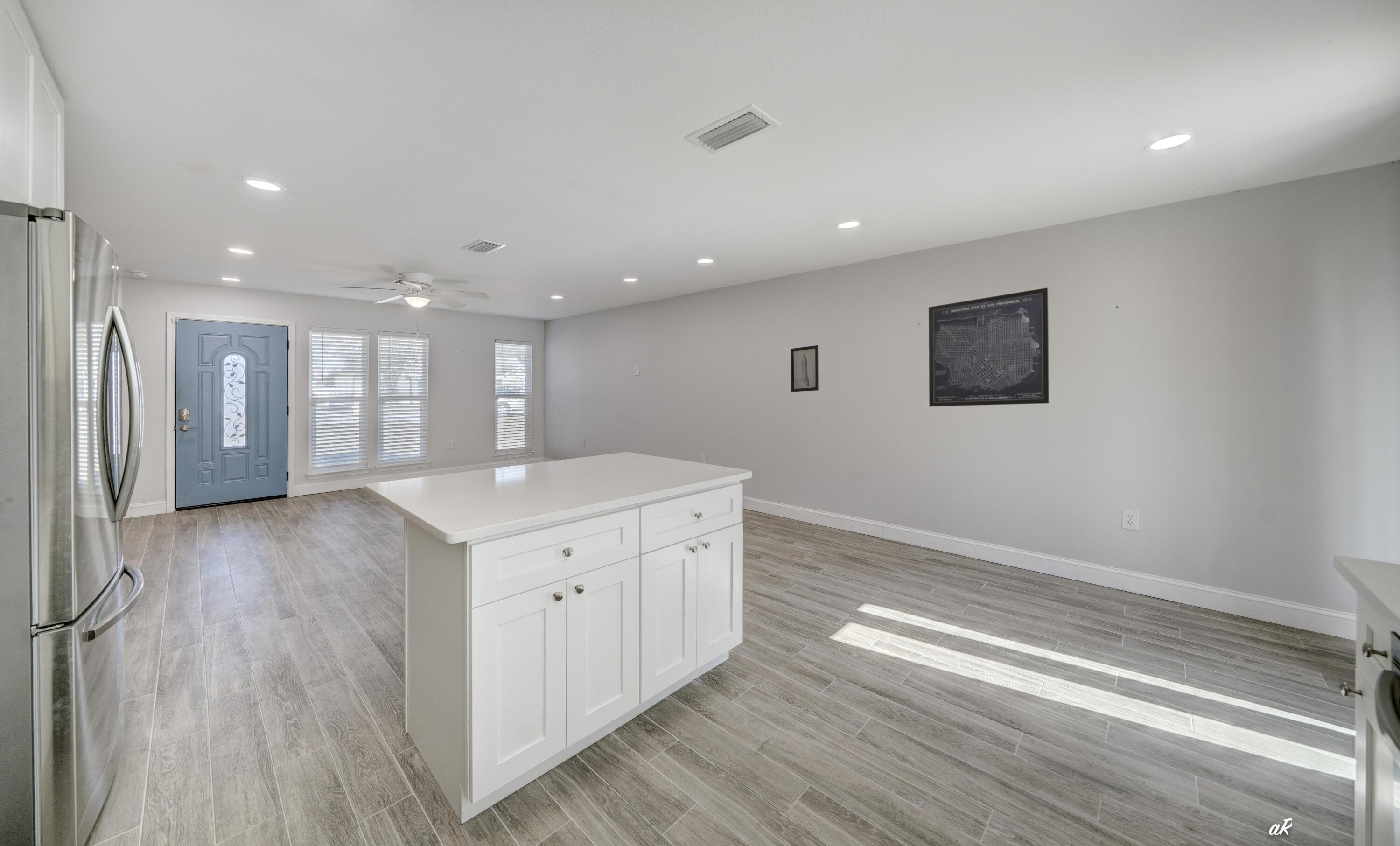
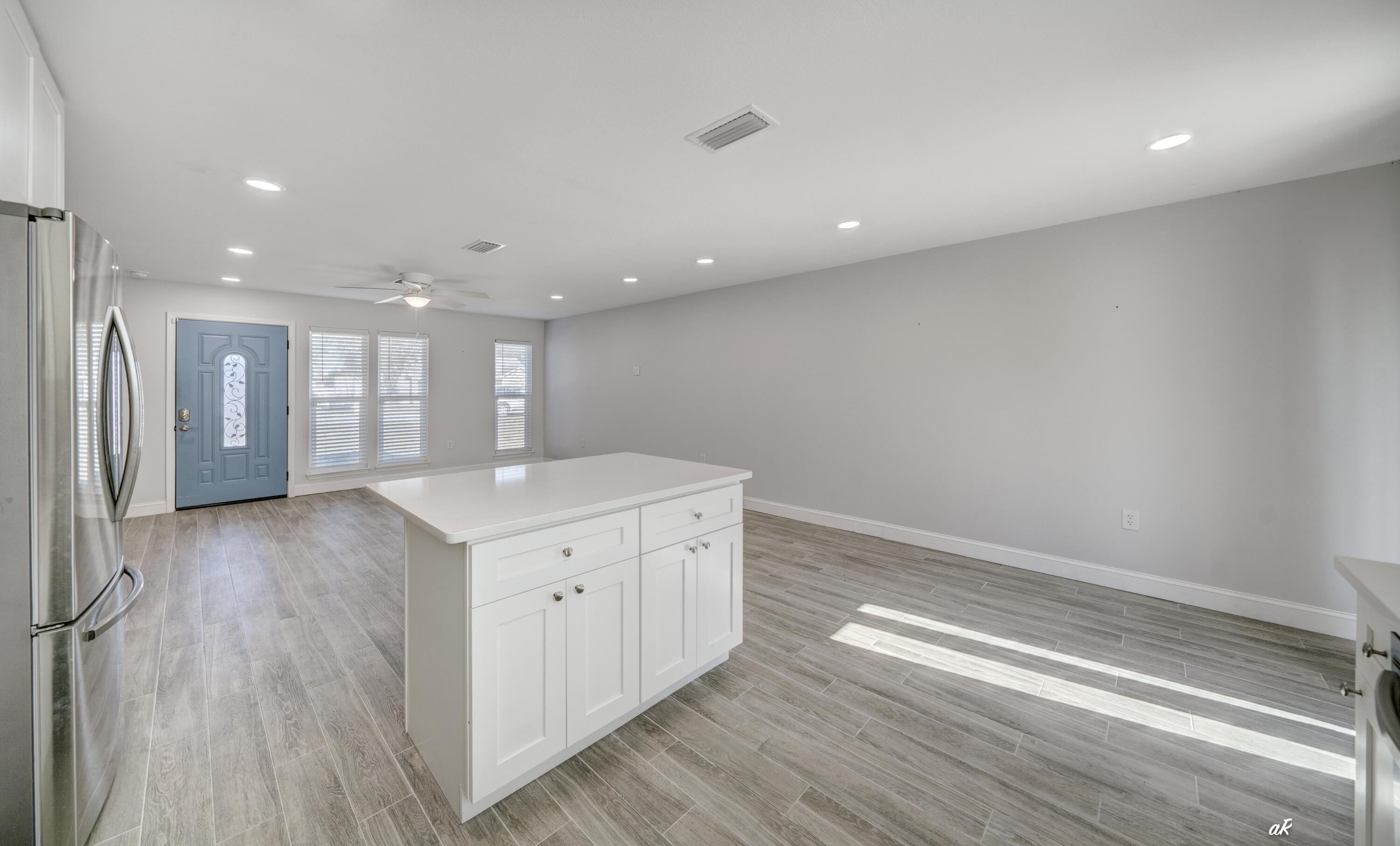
- wall art [928,287,1050,407]
- wall art [791,345,819,392]
